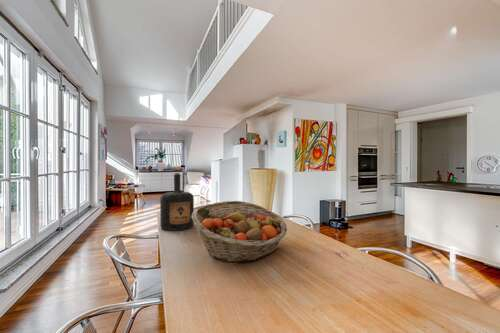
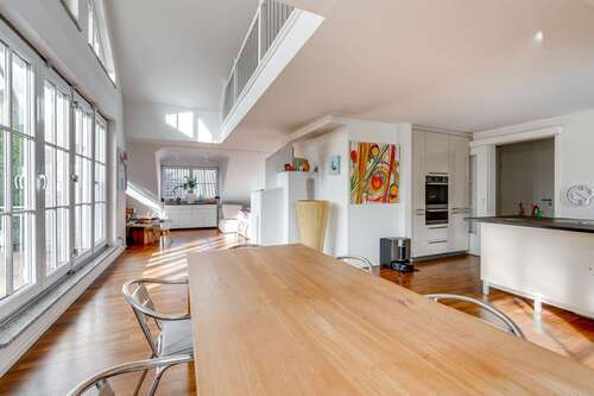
- bottle [159,172,195,232]
- fruit basket [192,200,288,263]
